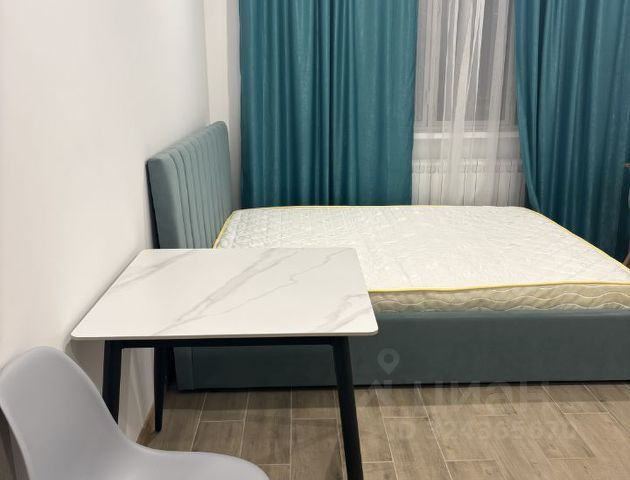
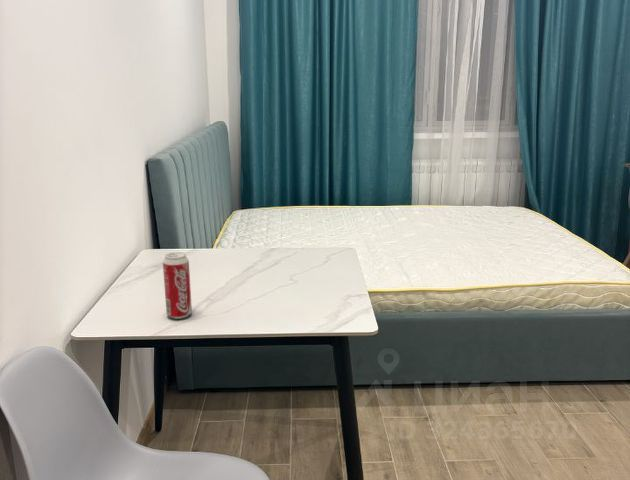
+ beverage can [162,251,193,320]
